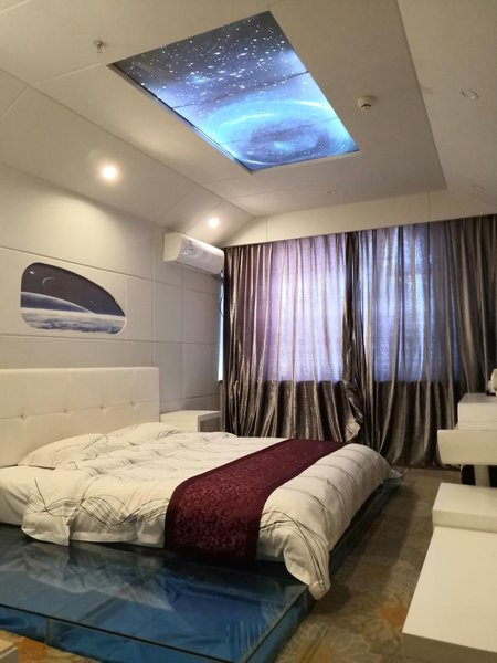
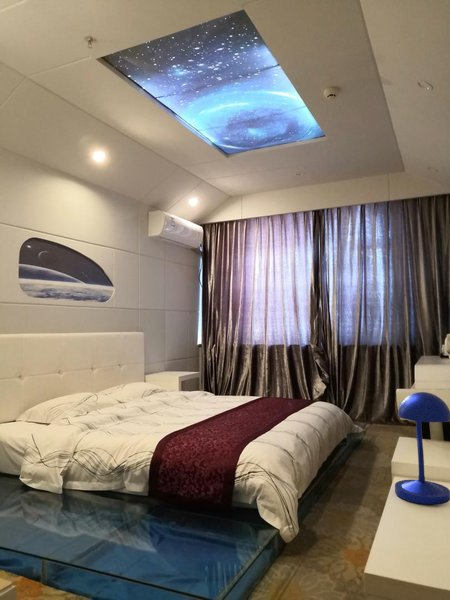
+ desk lamp [394,391,450,506]
